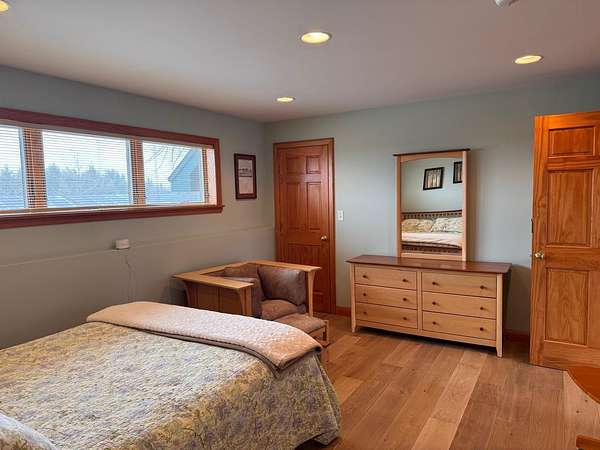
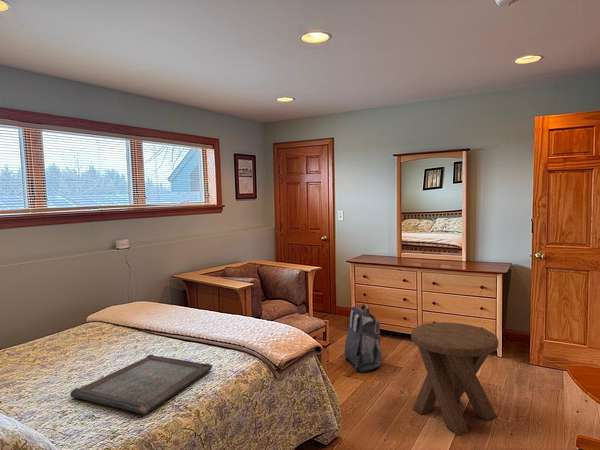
+ serving tray [69,354,213,415]
+ music stool [410,322,499,436]
+ backpack [344,304,383,373]
